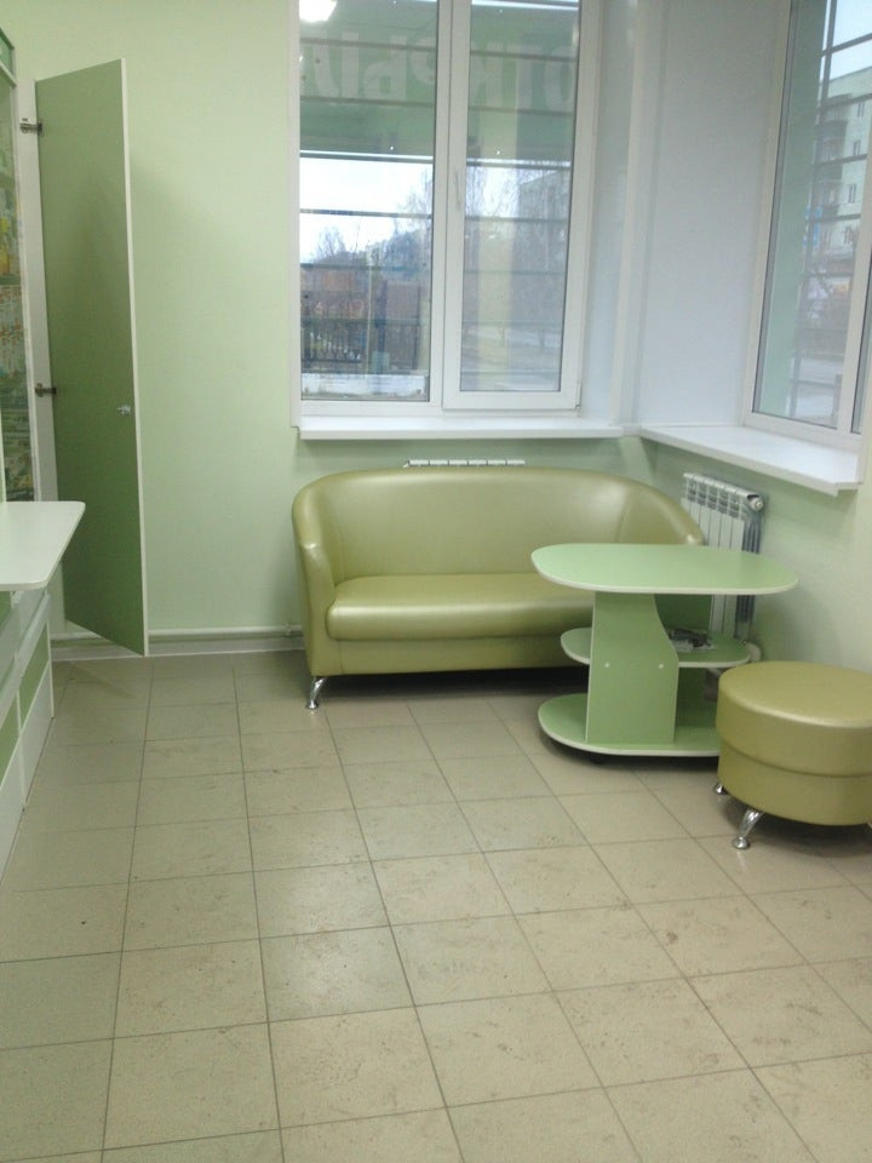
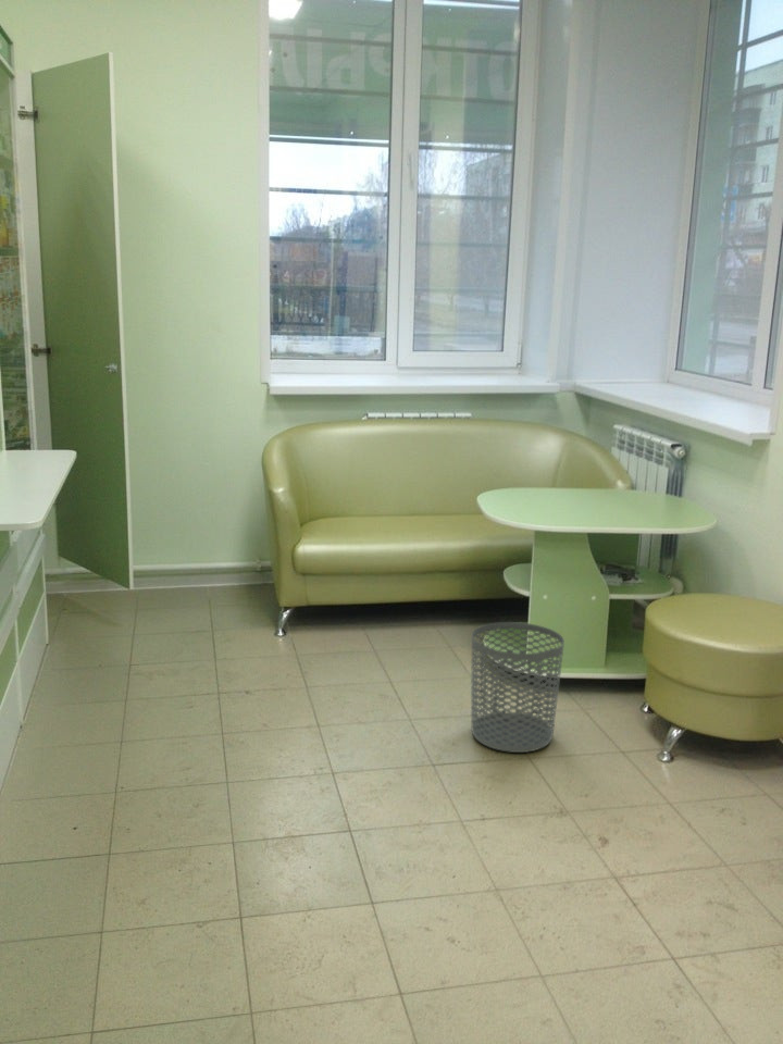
+ waste bin [470,621,566,754]
